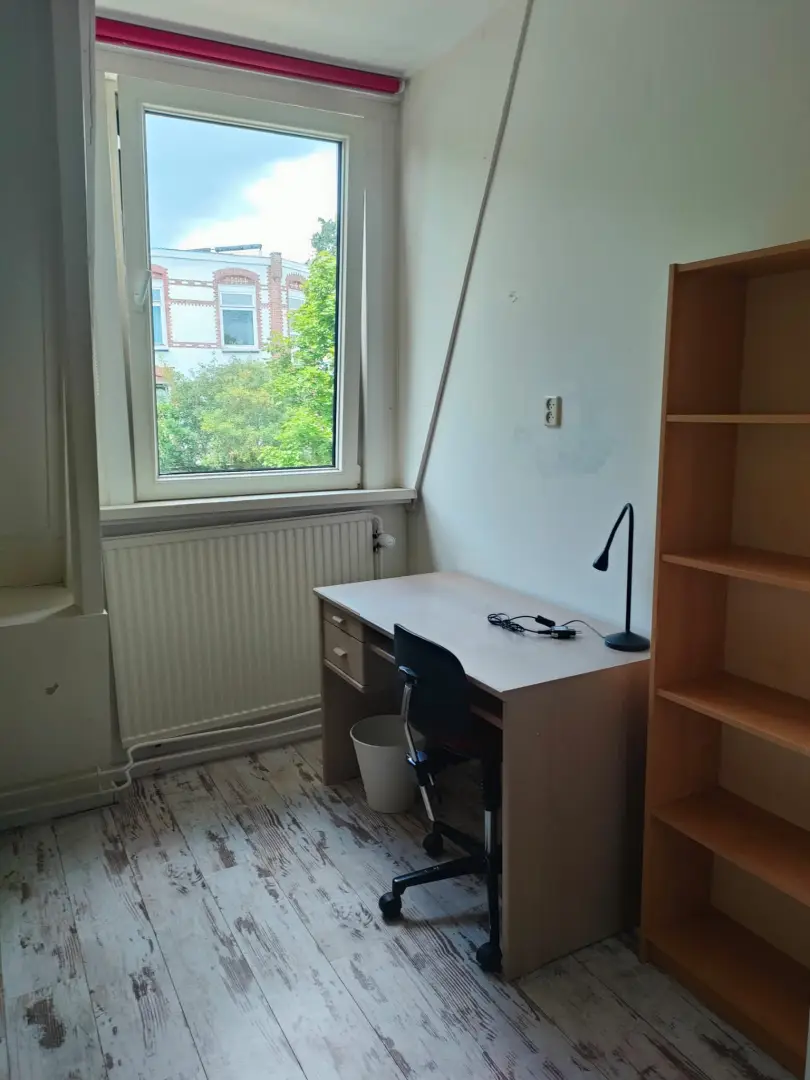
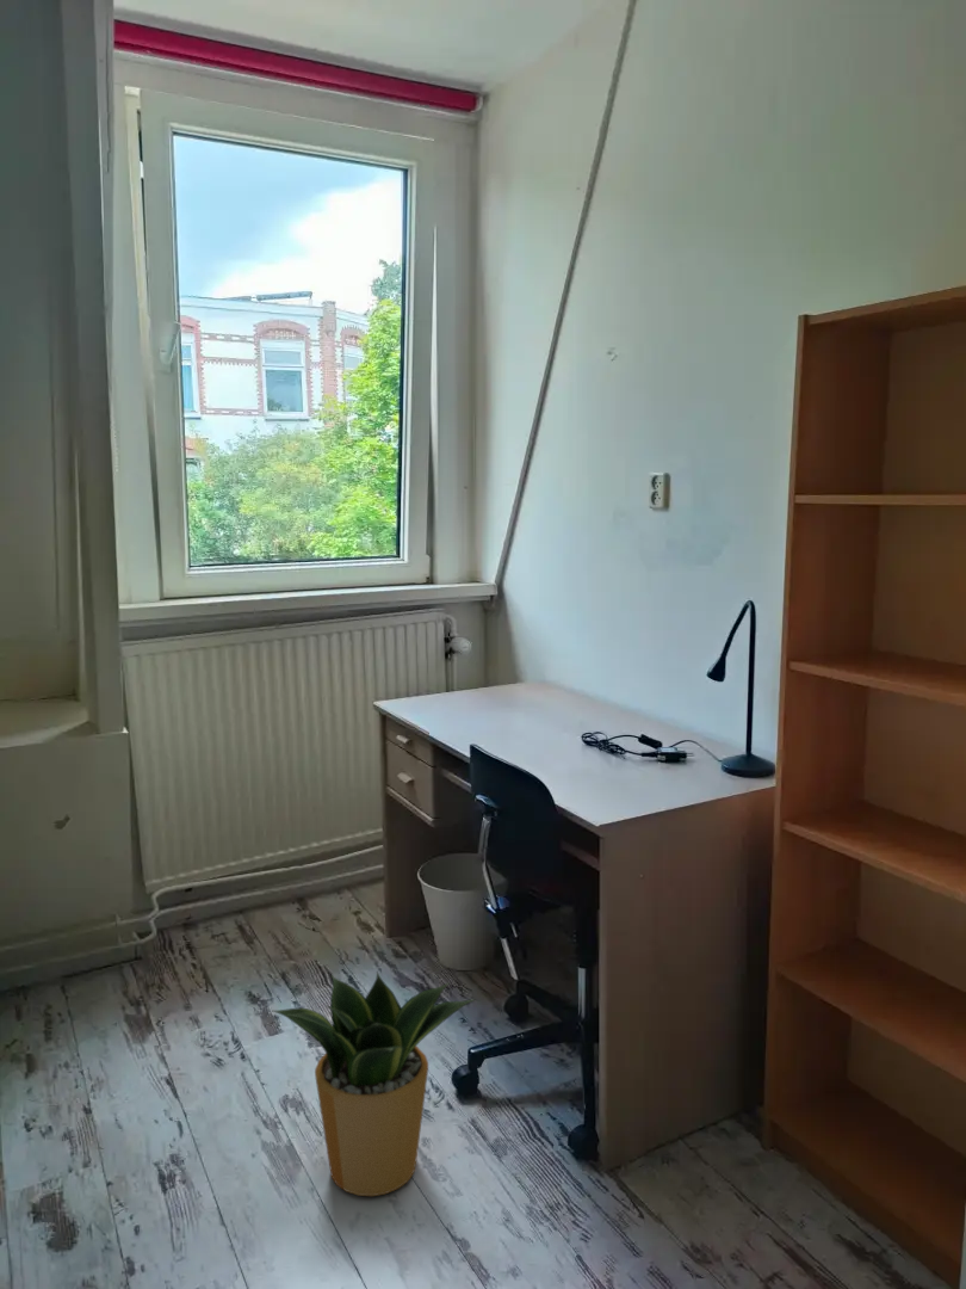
+ potted plant [272,970,477,1197]
